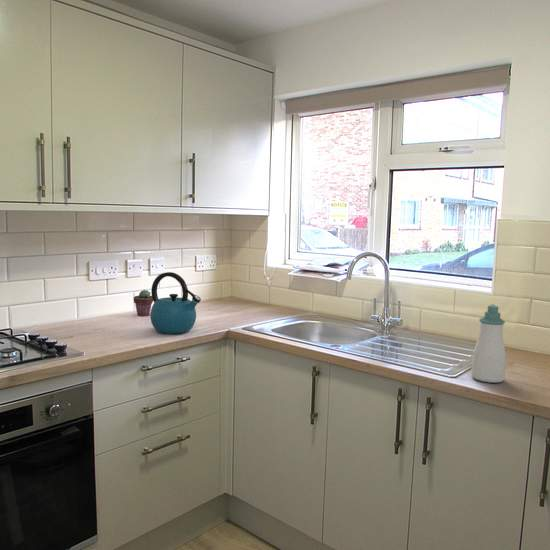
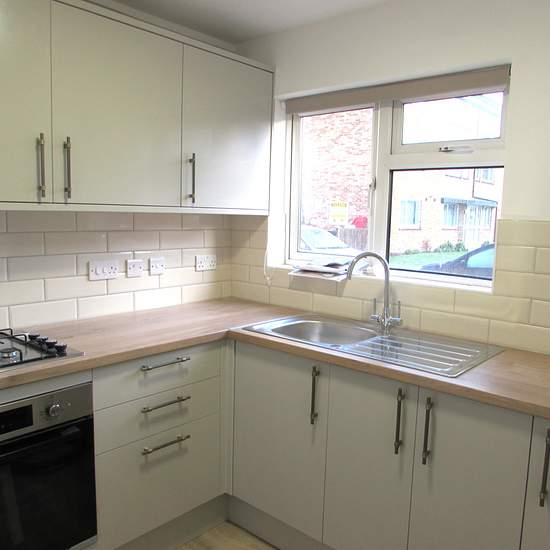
- potted succulent [133,289,154,317]
- soap bottle [470,304,507,384]
- kettle [149,271,202,335]
